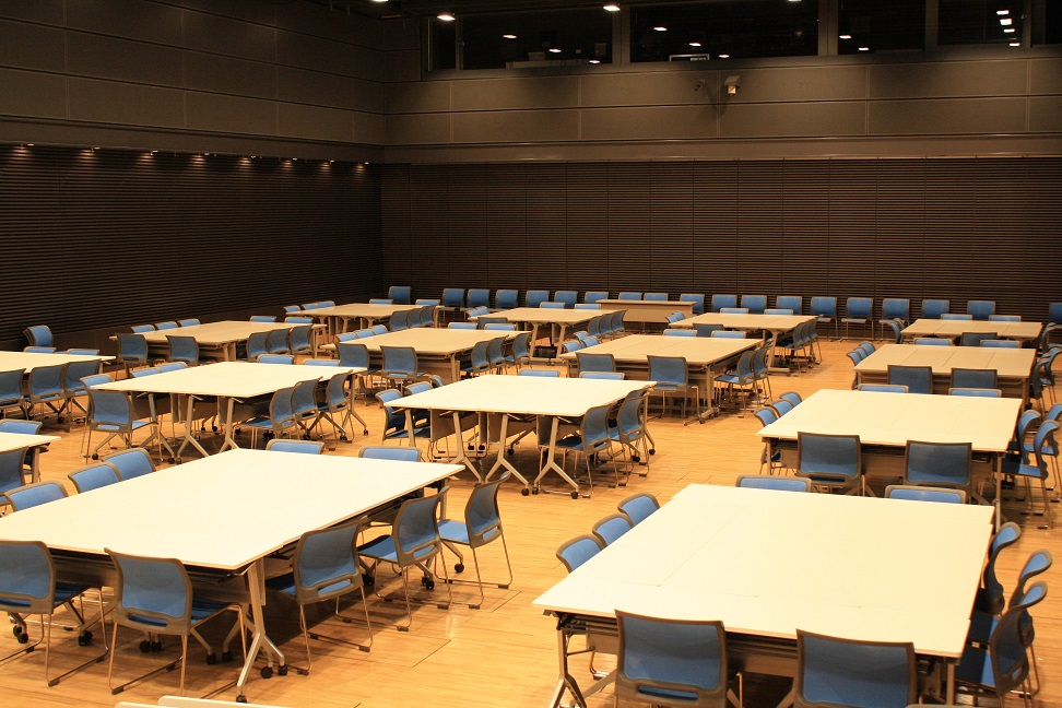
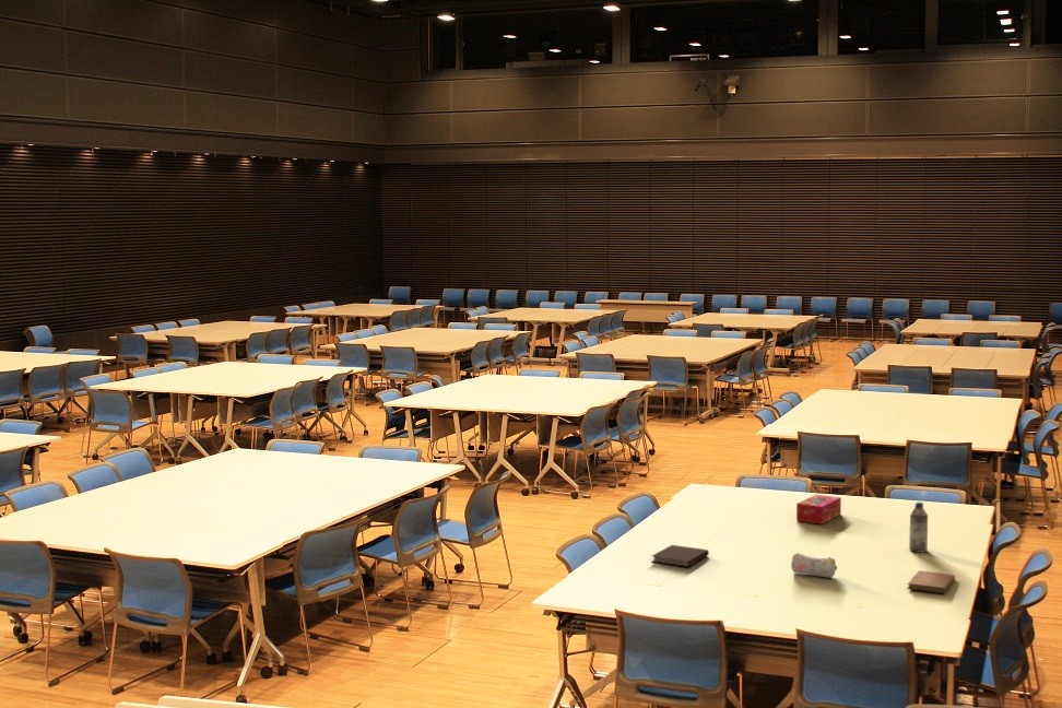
+ pencil case [790,552,838,579]
+ notebook [651,544,710,568]
+ water bottle [908,502,929,554]
+ tissue box [795,494,842,526]
+ notebook [906,569,956,594]
